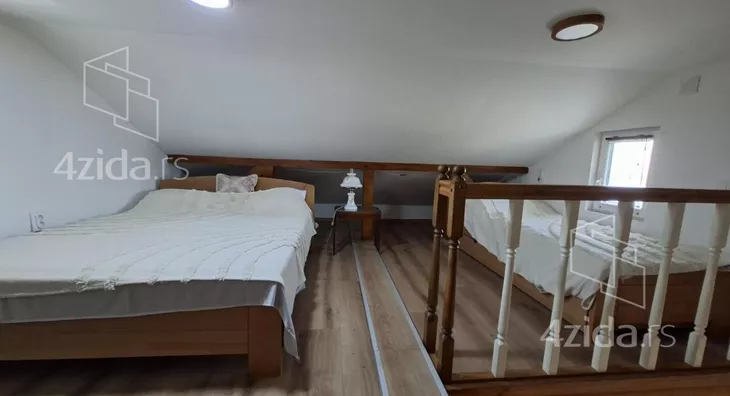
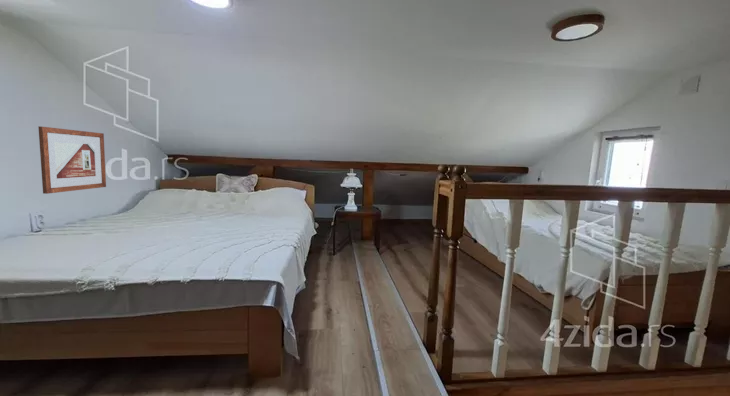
+ picture frame [37,125,107,195]
